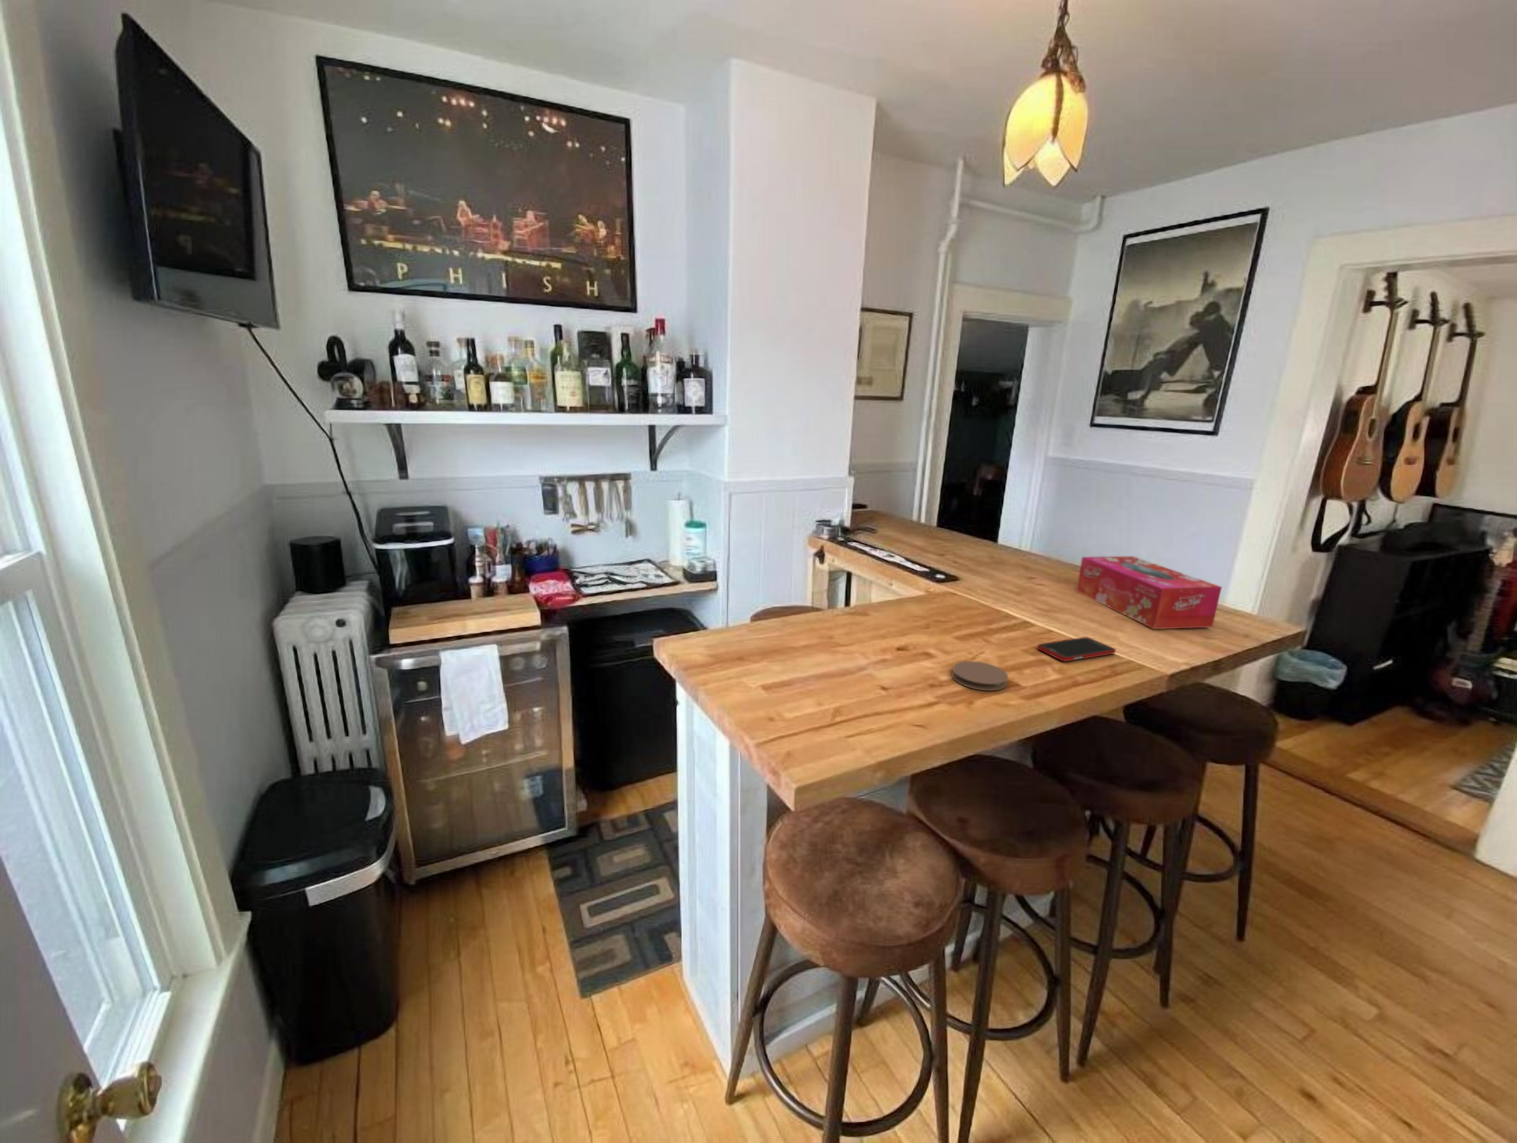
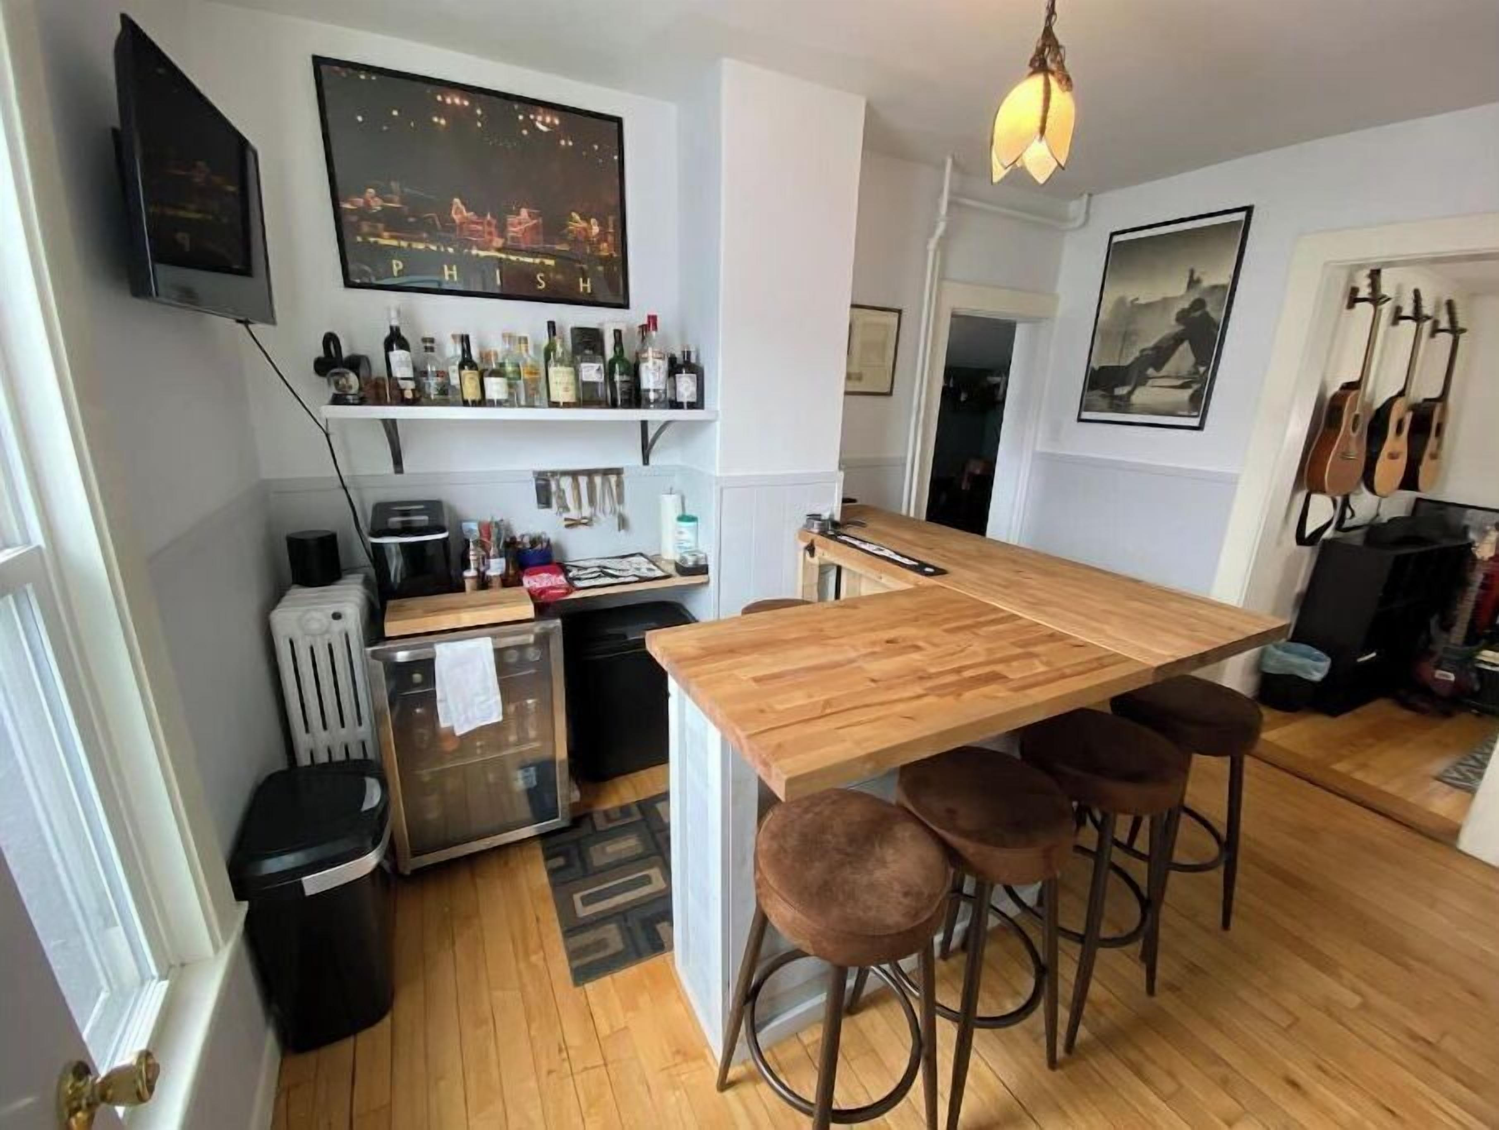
- cell phone [1037,636,1116,662]
- tissue box [1076,556,1223,629]
- coaster [951,660,1009,692]
